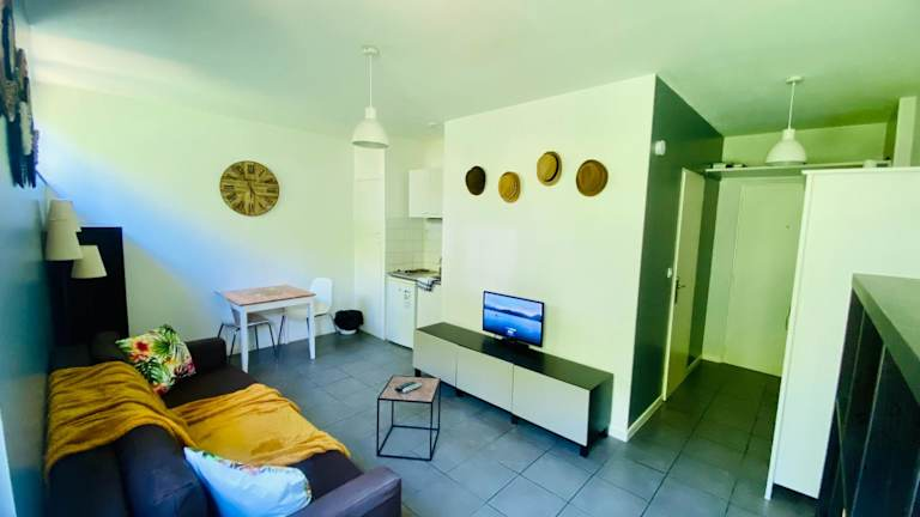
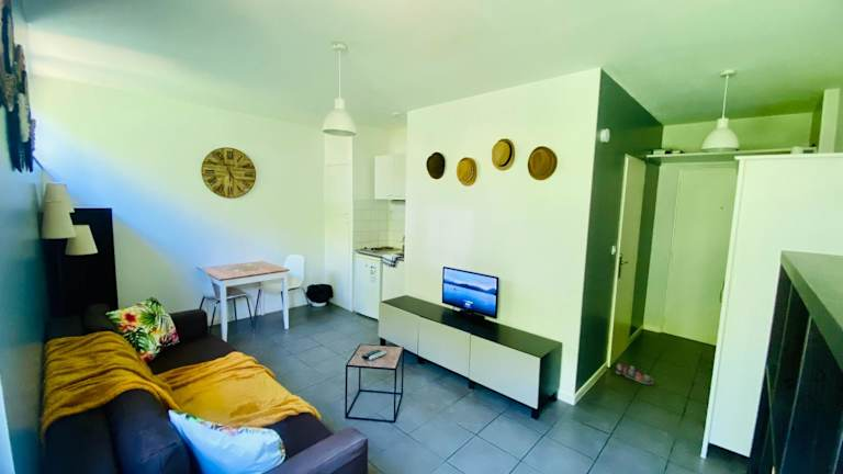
+ shoe [615,362,654,385]
